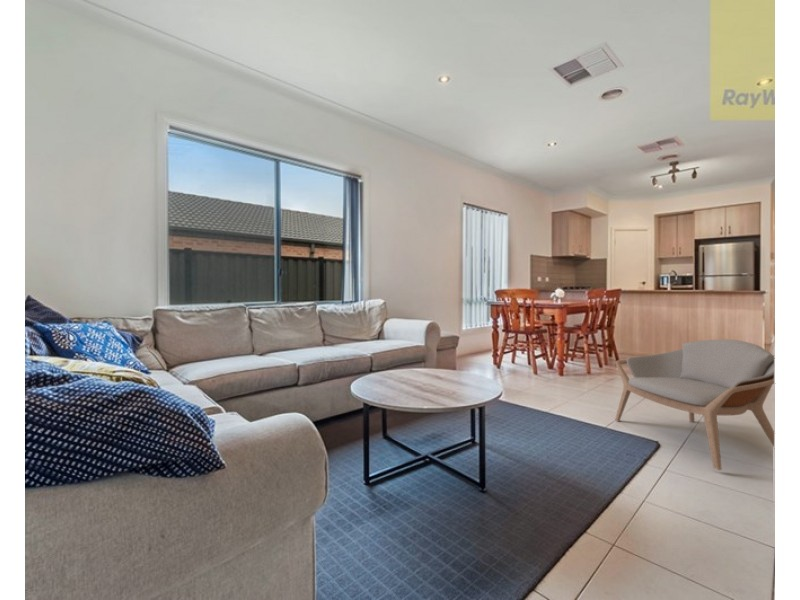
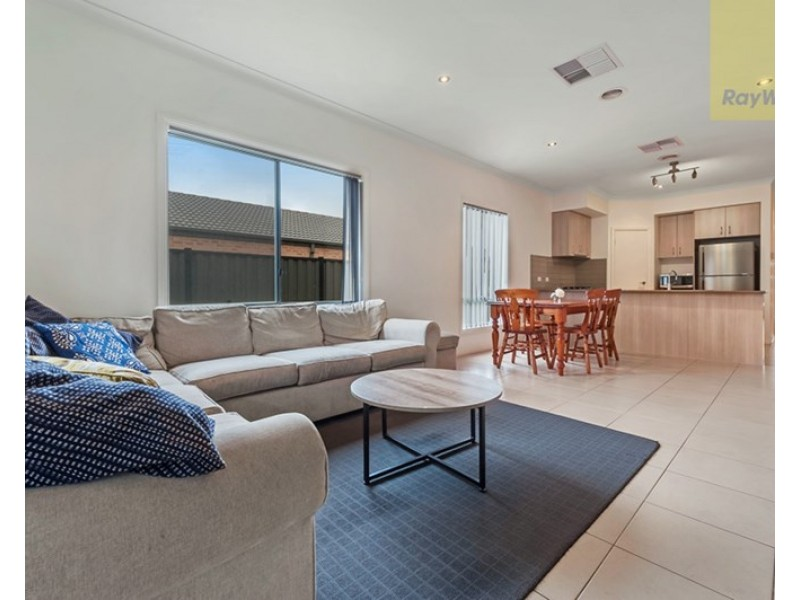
- armchair [614,338,775,471]
